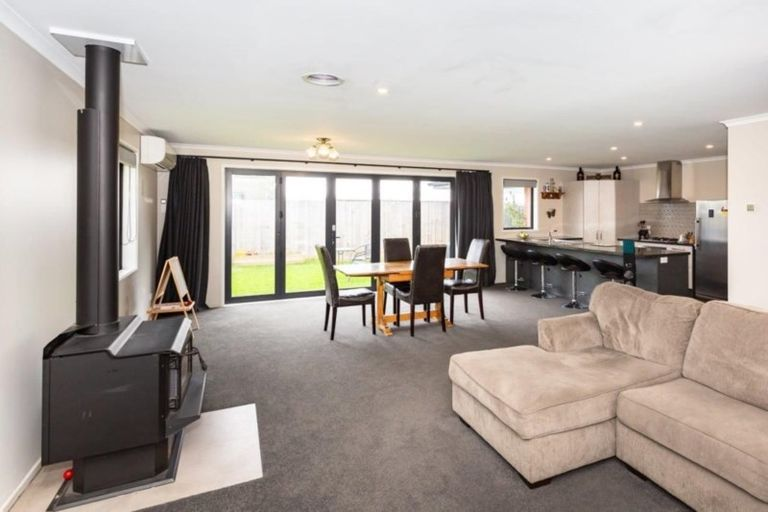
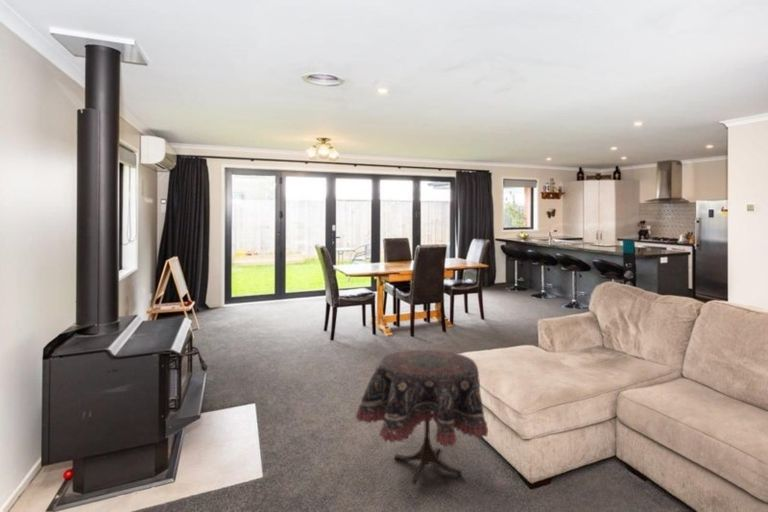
+ side table [355,349,489,486]
